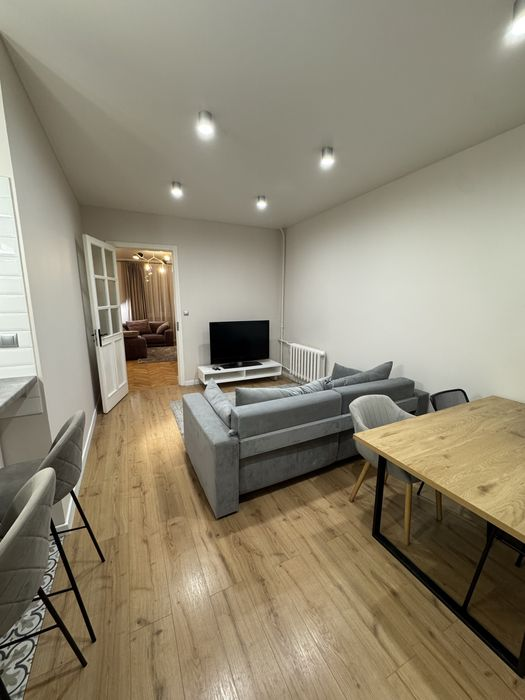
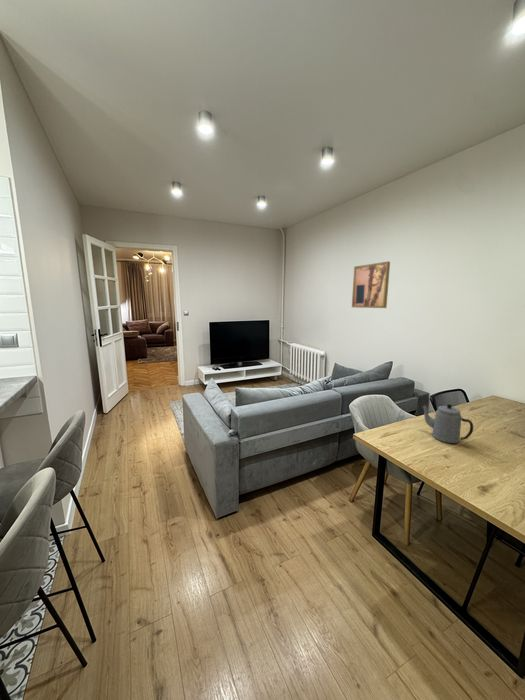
+ wall art [351,260,391,309]
+ teapot [421,403,474,444]
